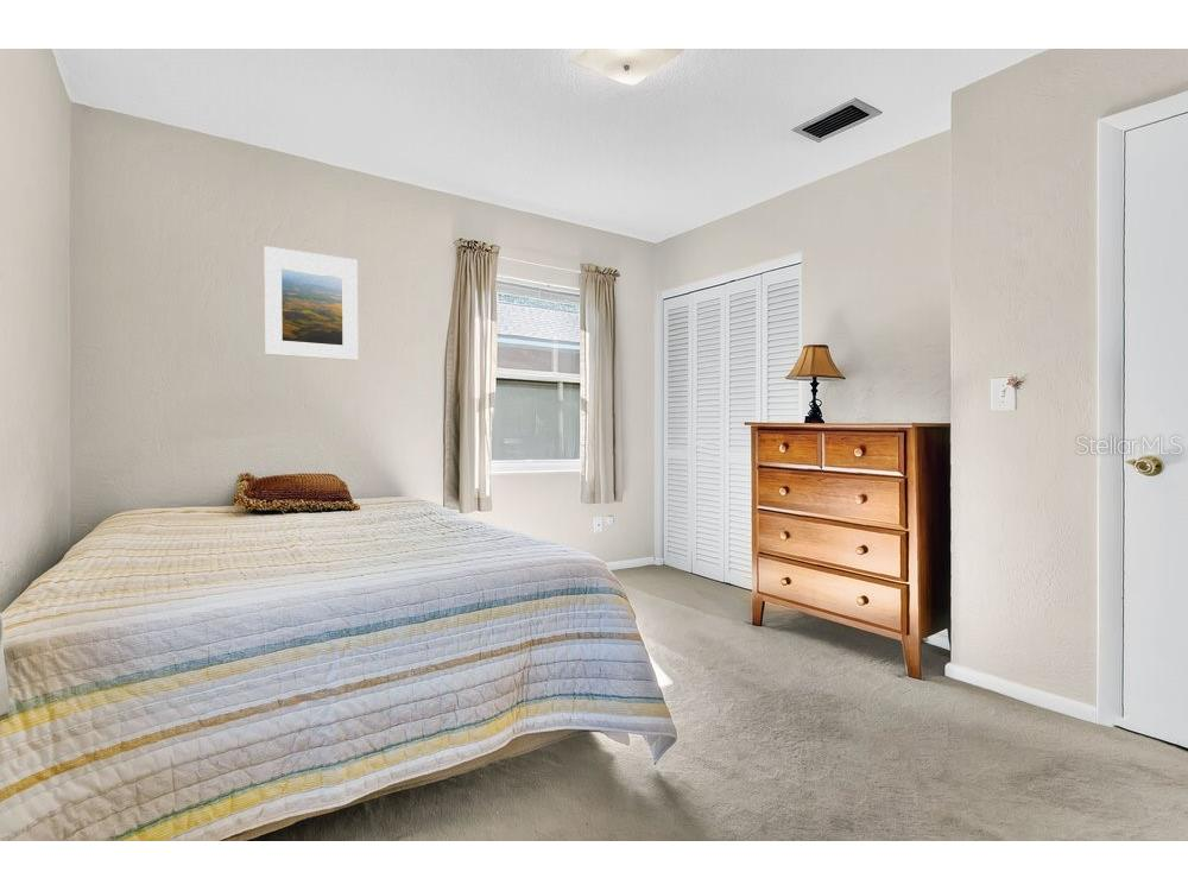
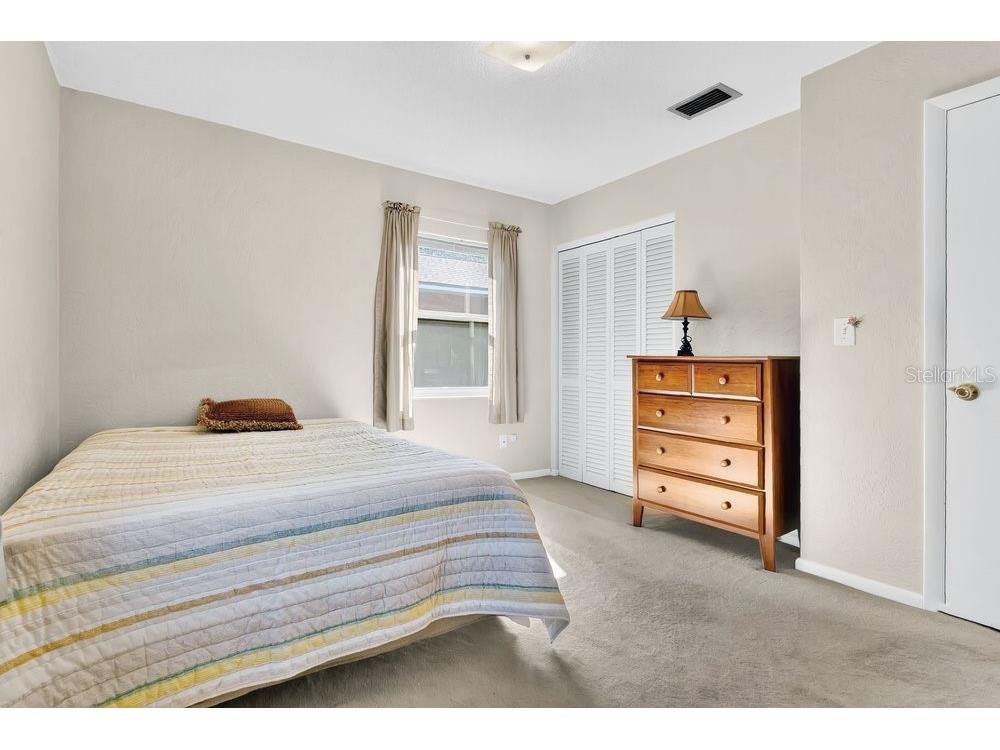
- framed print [264,245,359,361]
